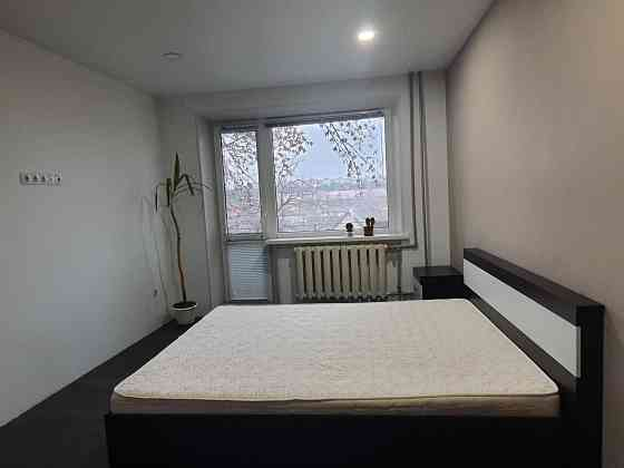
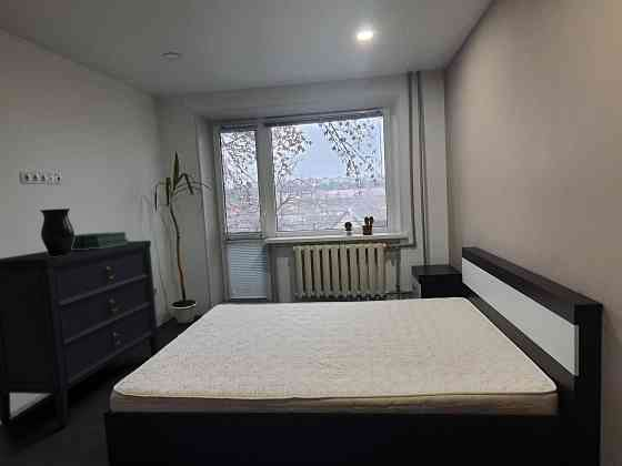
+ vase [39,207,76,256]
+ stack of books [71,231,129,250]
+ dresser [0,240,160,428]
